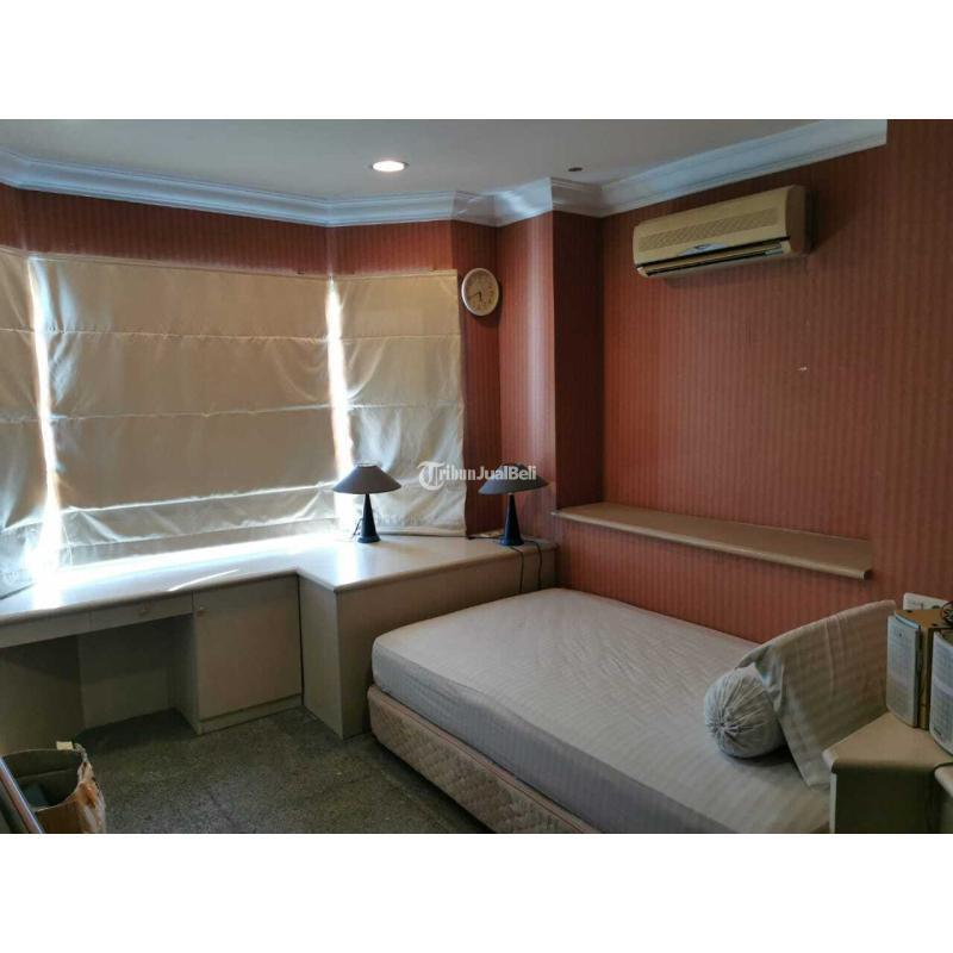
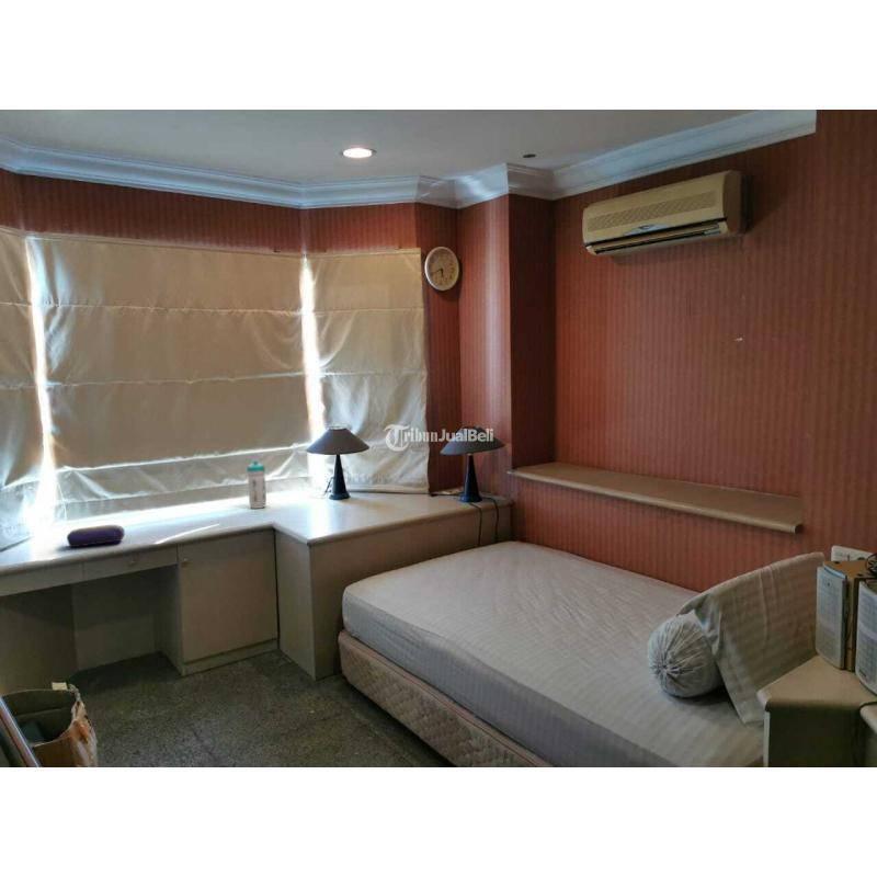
+ pencil case [66,524,126,548]
+ water bottle [246,459,267,510]
